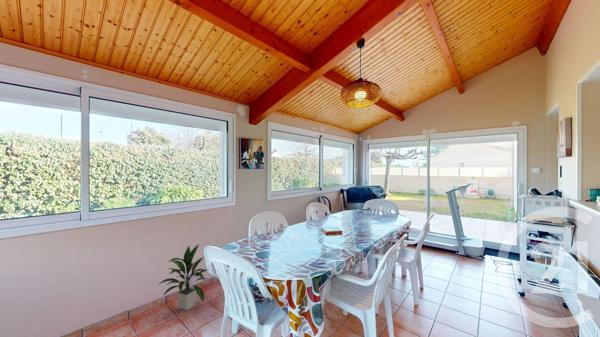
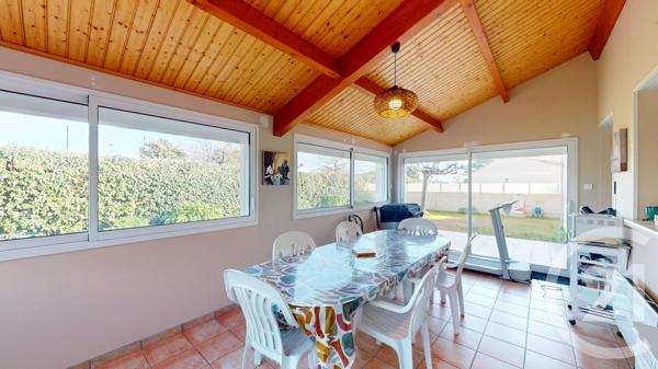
- indoor plant [158,243,208,311]
